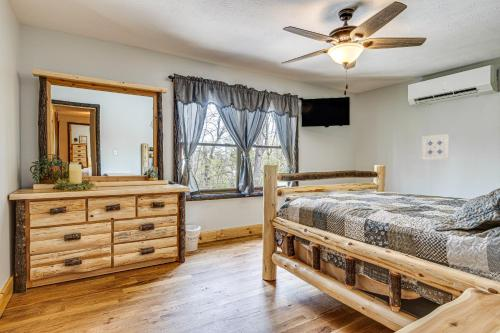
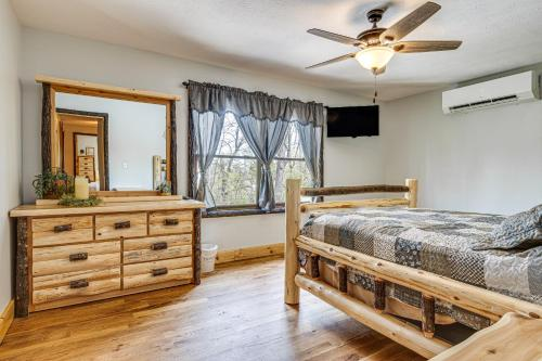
- wall art [421,133,450,160]
